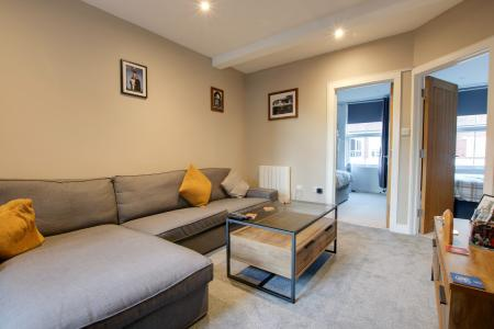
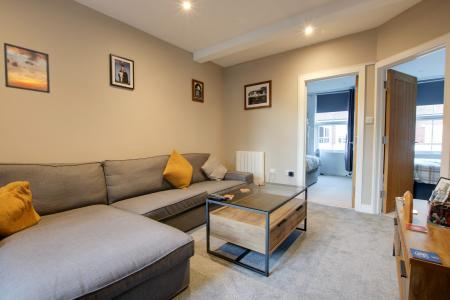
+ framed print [3,42,51,94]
